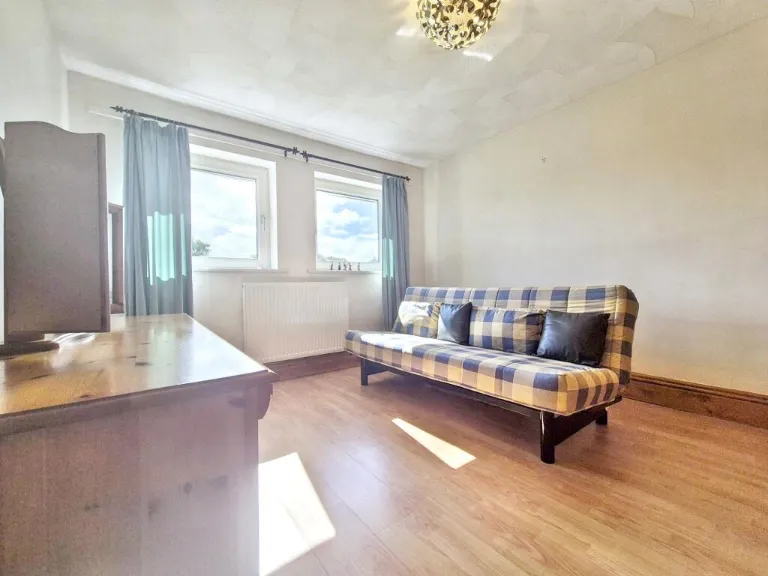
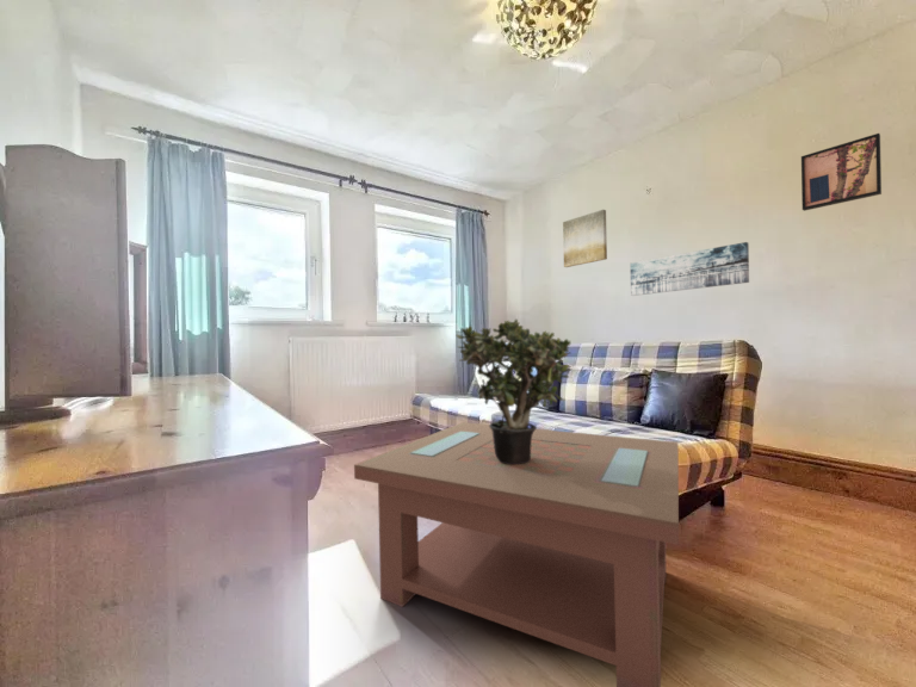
+ potted plant [454,318,572,464]
+ wall art [800,132,883,211]
+ wall art [562,209,608,268]
+ coffee table [353,421,680,687]
+ wall art [629,241,750,297]
